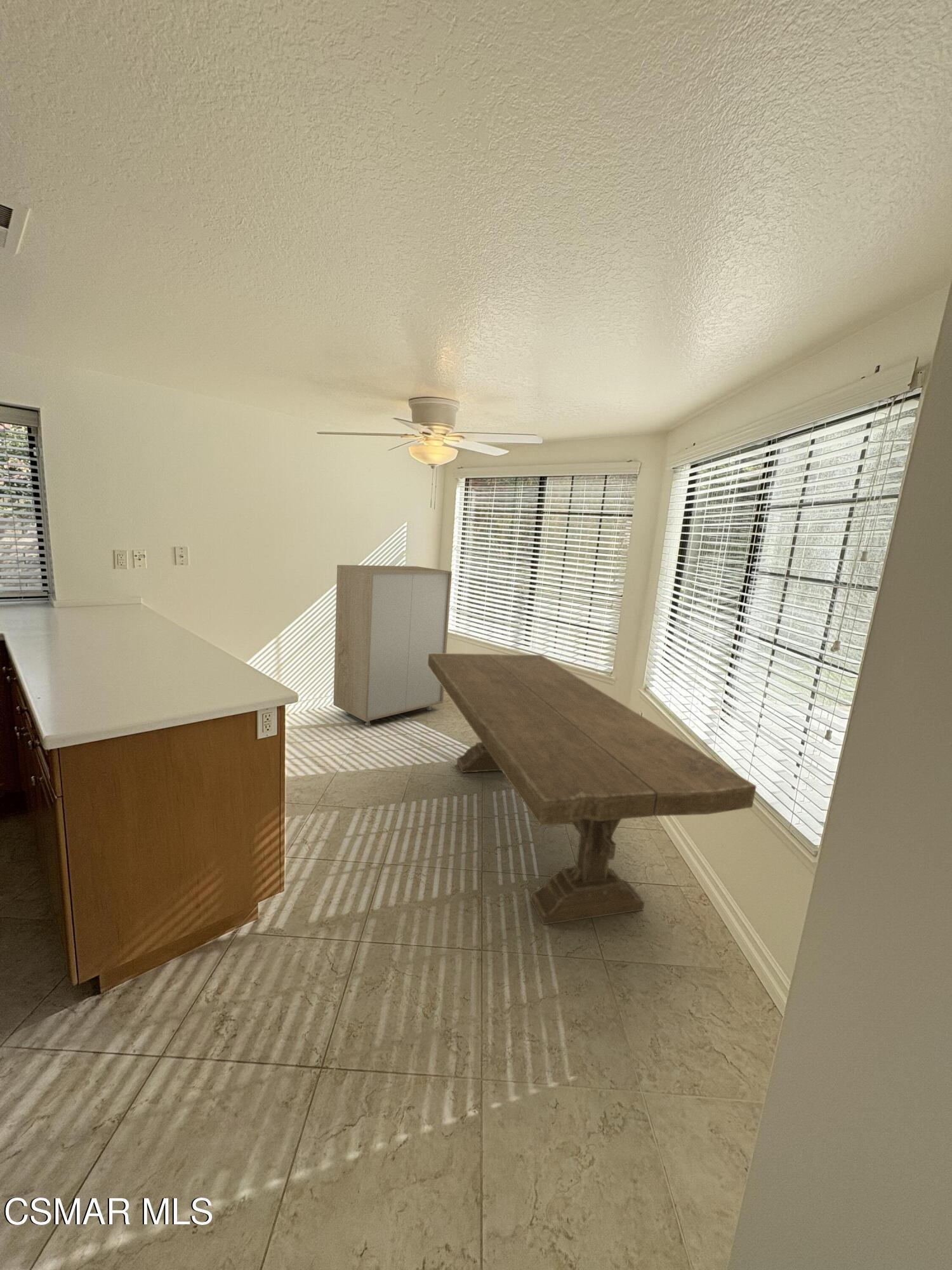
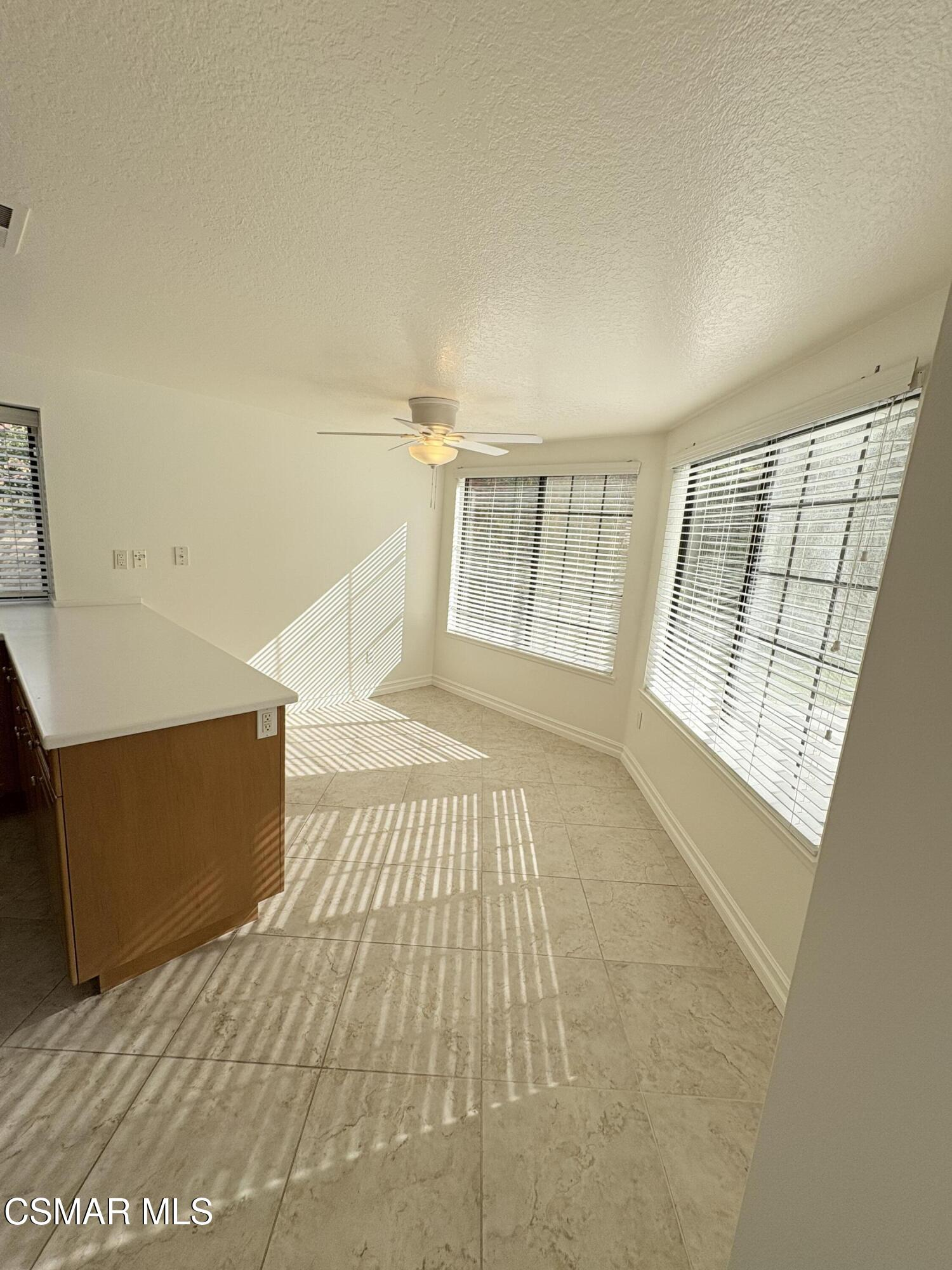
- dining table [428,653,757,926]
- storage cabinet [333,565,453,726]
